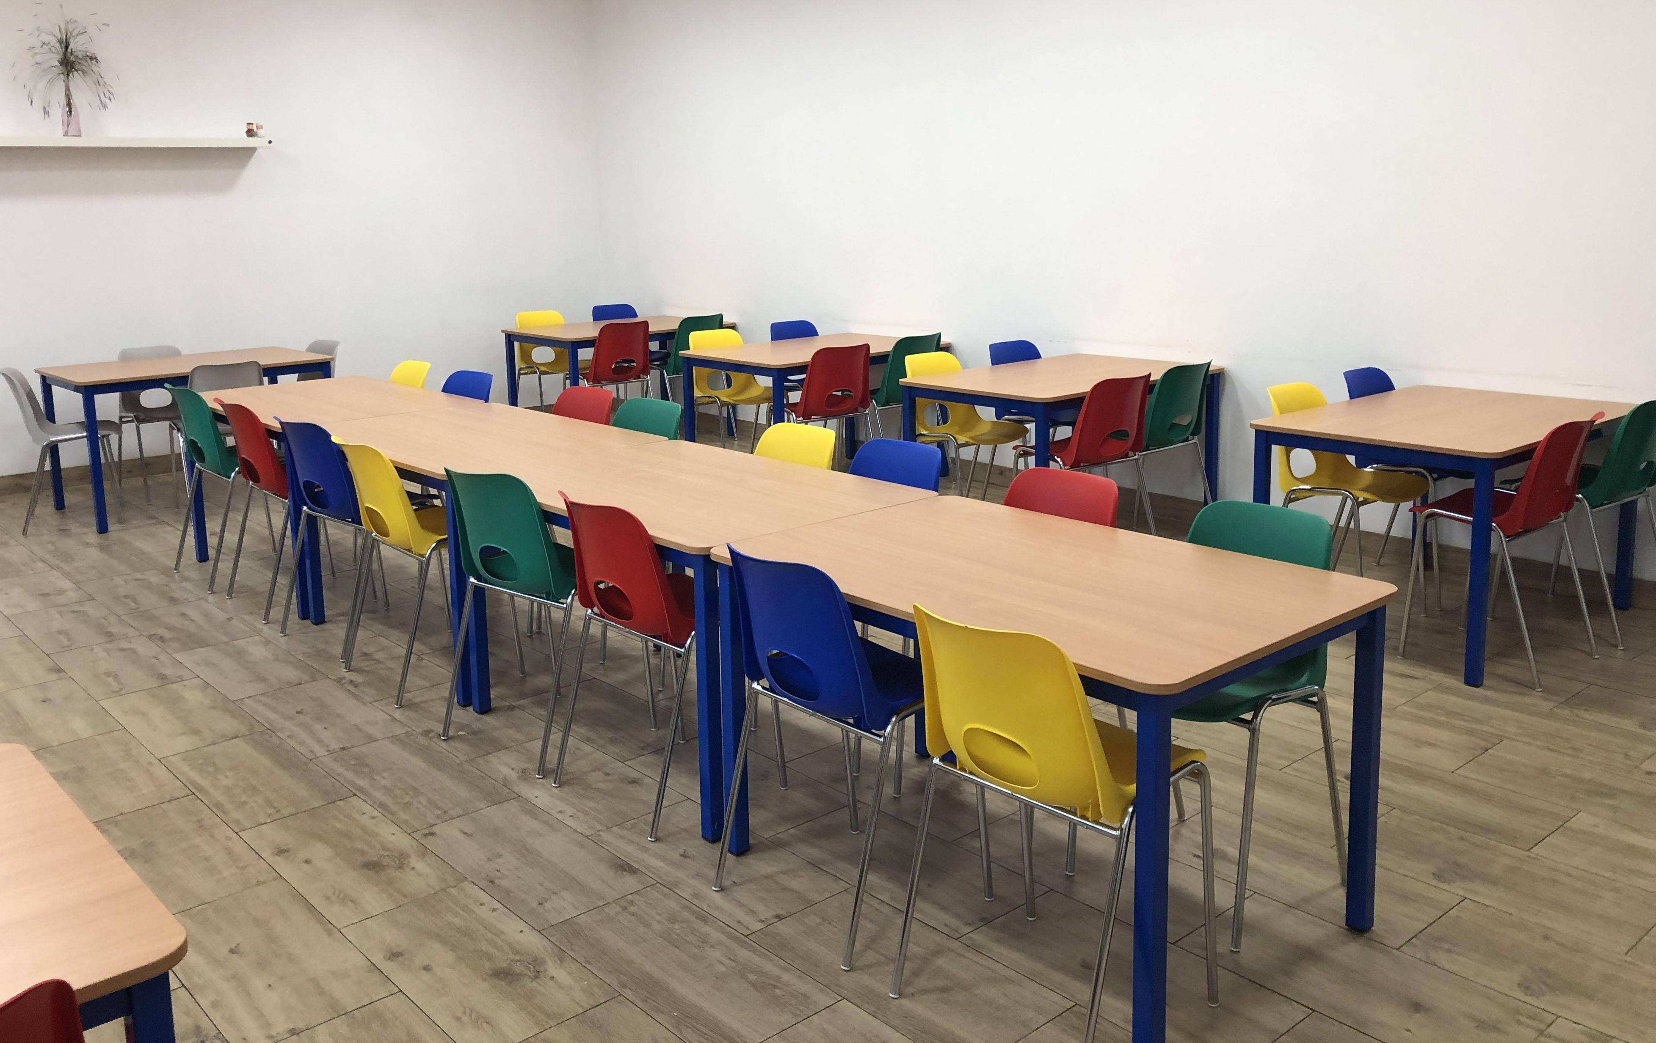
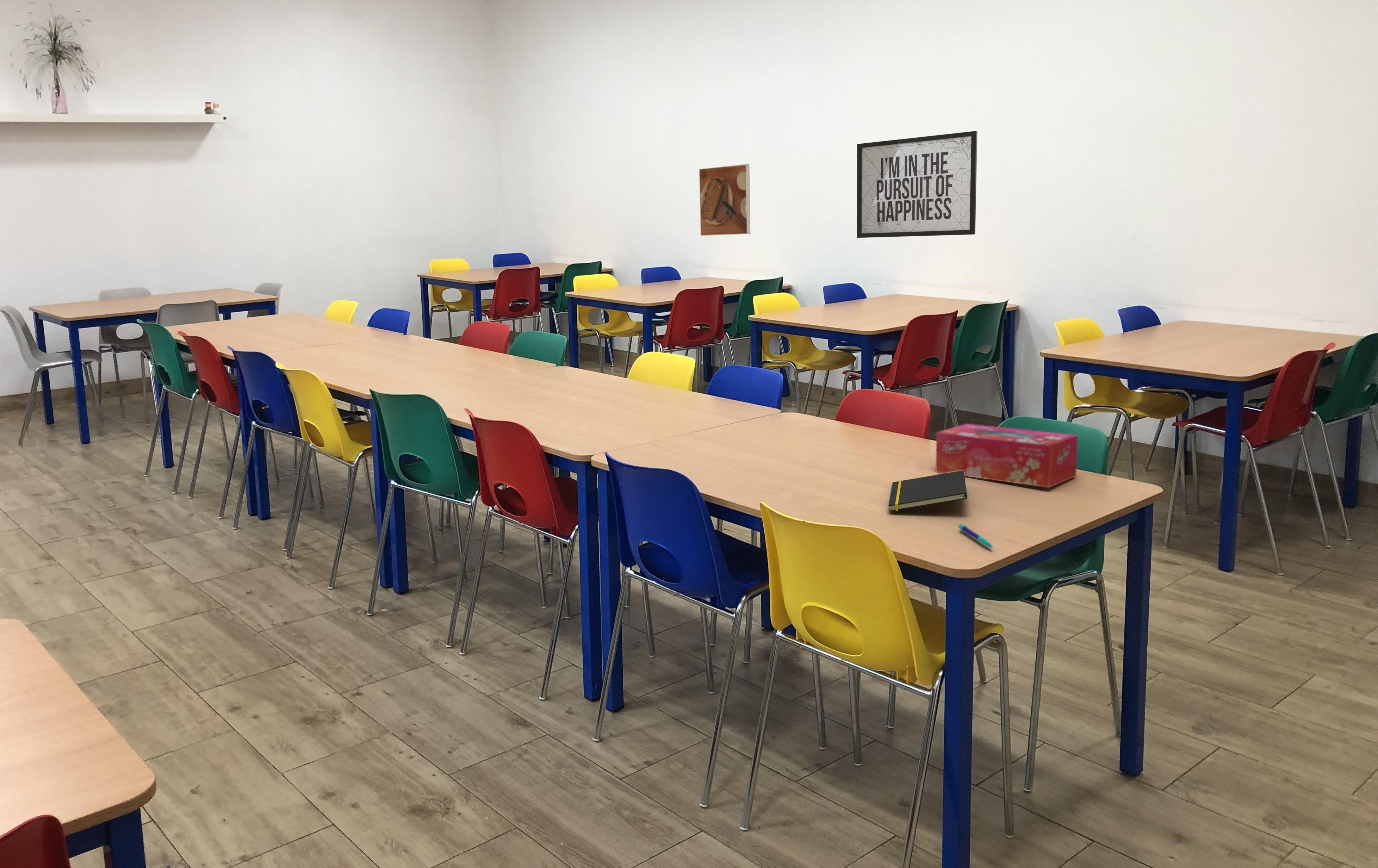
+ tissue box [936,424,1078,488]
+ pen [958,524,994,548]
+ notepad [888,470,967,512]
+ mirror [857,131,978,238]
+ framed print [699,164,751,236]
